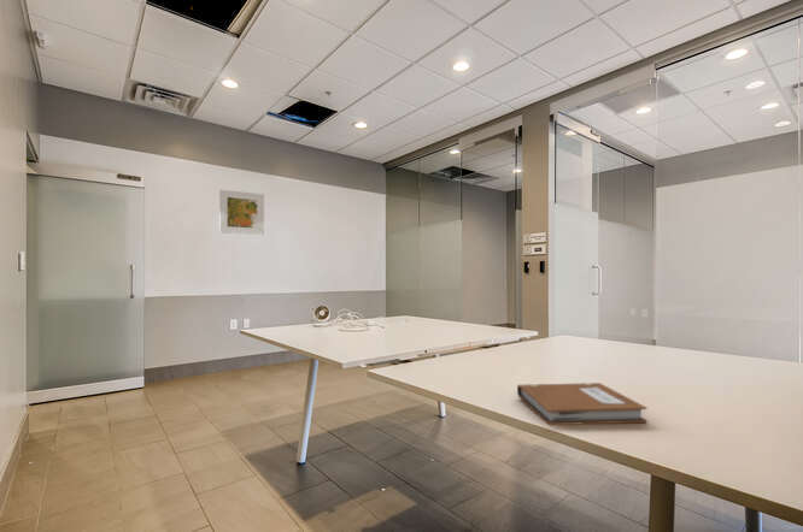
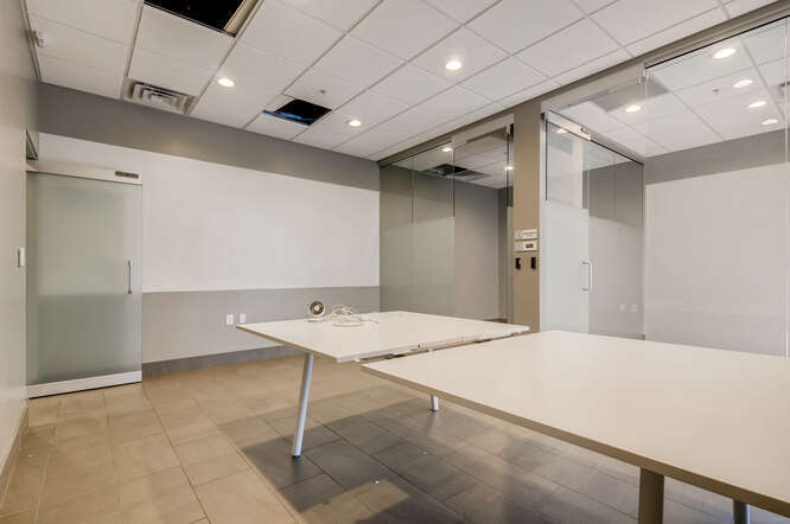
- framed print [218,189,265,236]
- notebook [516,382,649,426]
